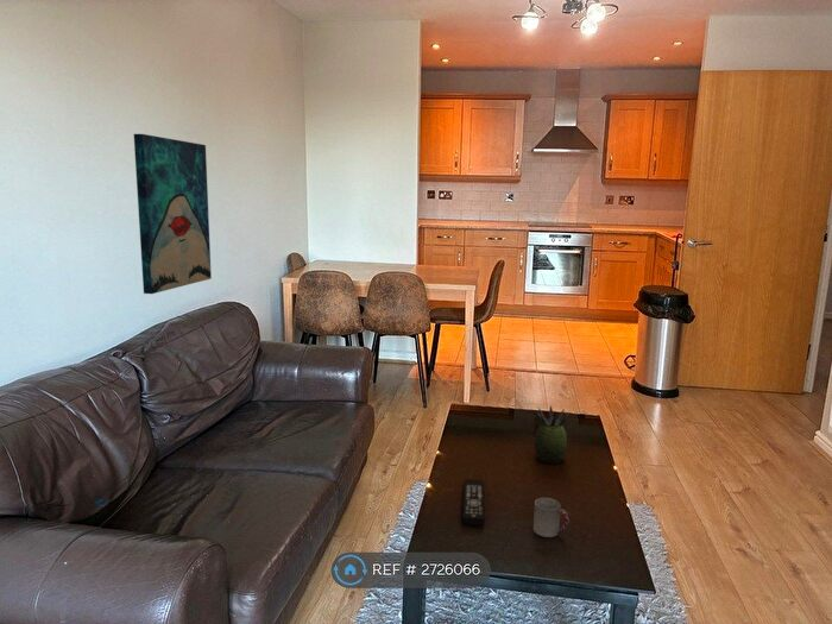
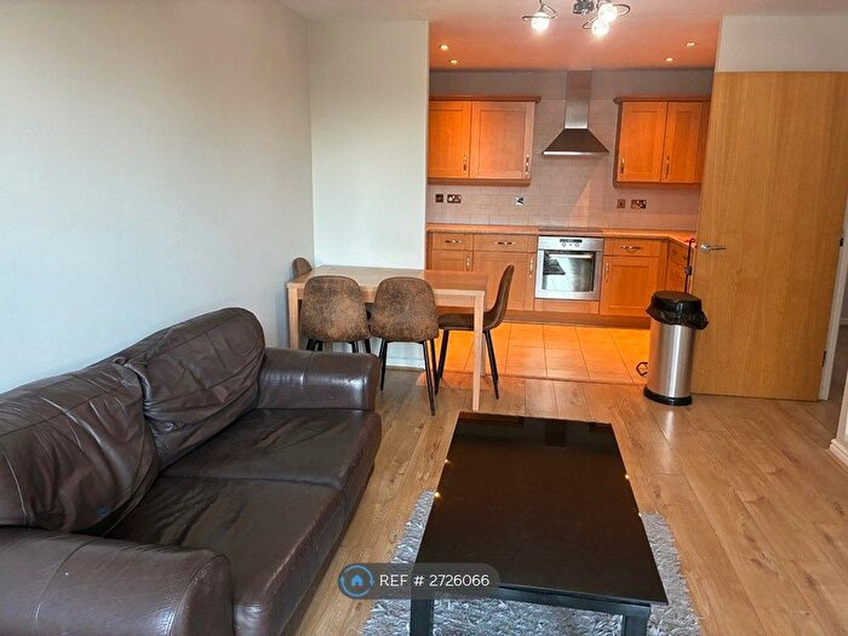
- cup [532,497,571,538]
- remote control [461,478,486,527]
- succulent plant [534,404,571,465]
- wall art [133,133,213,295]
